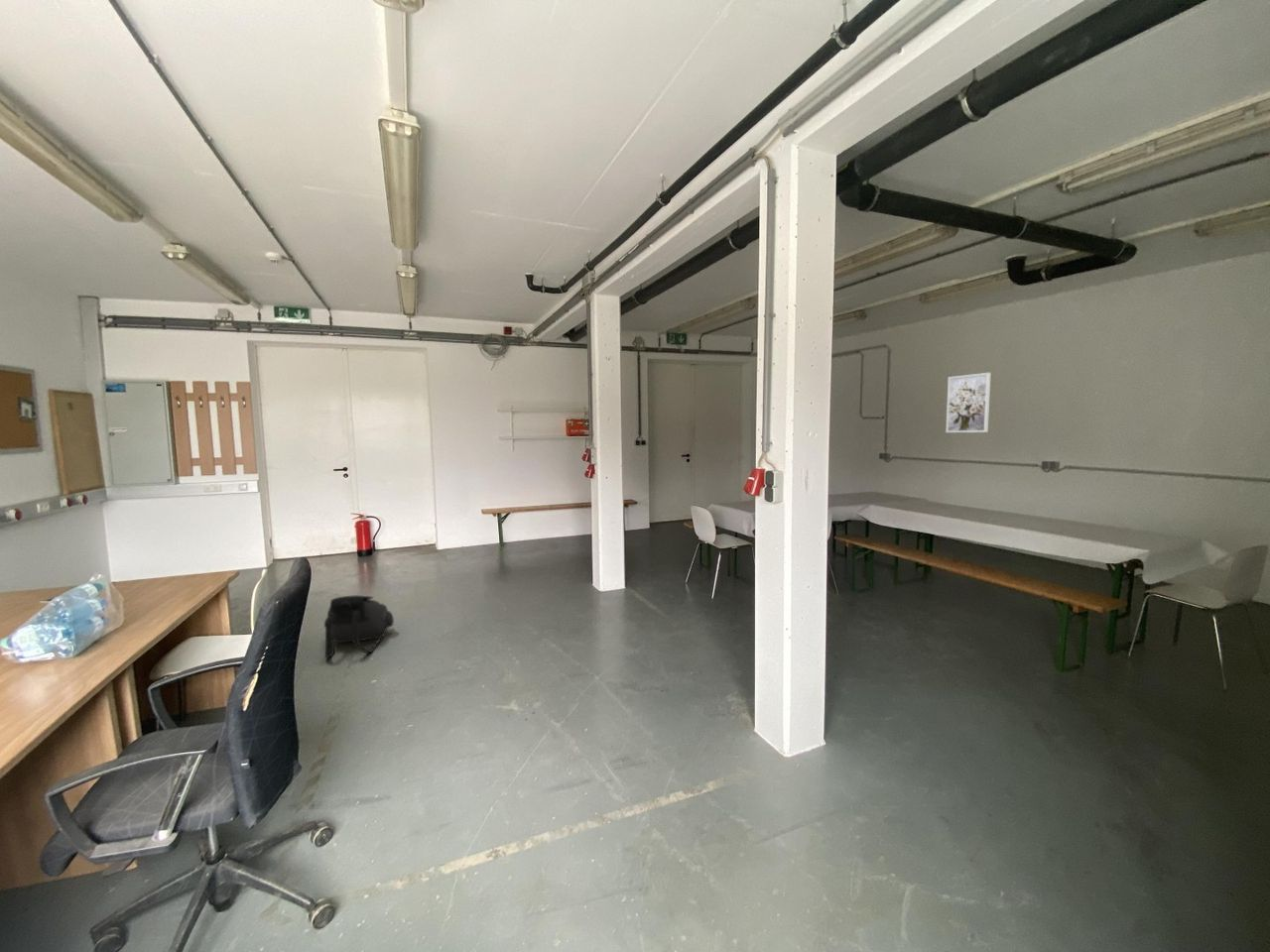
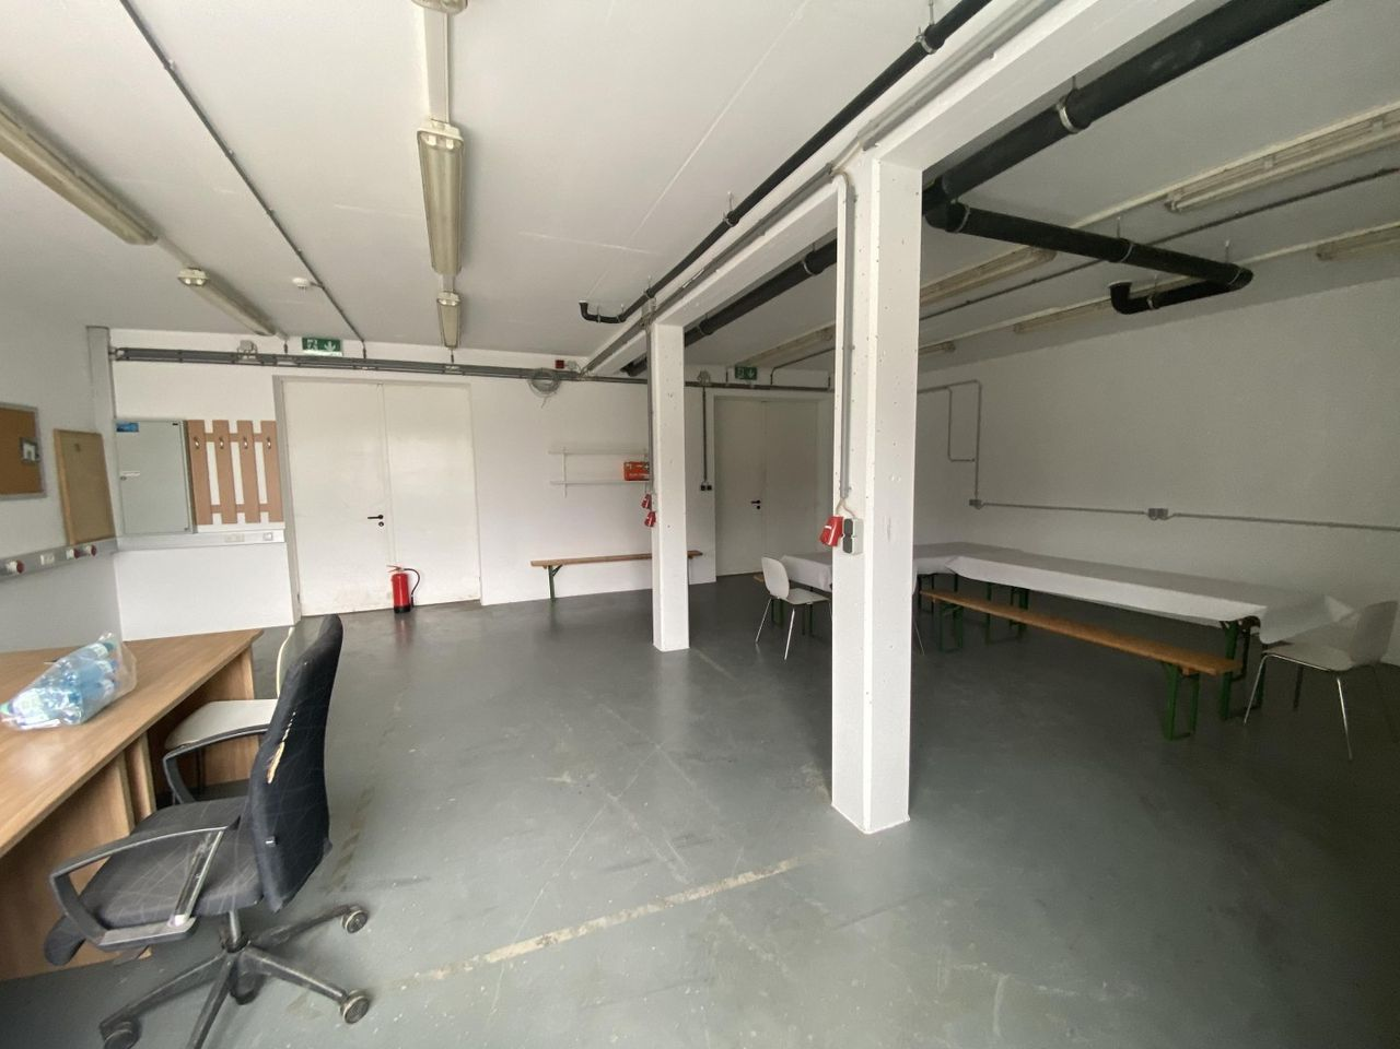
- wall art [945,372,992,433]
- backpack [323,594,395,658]
